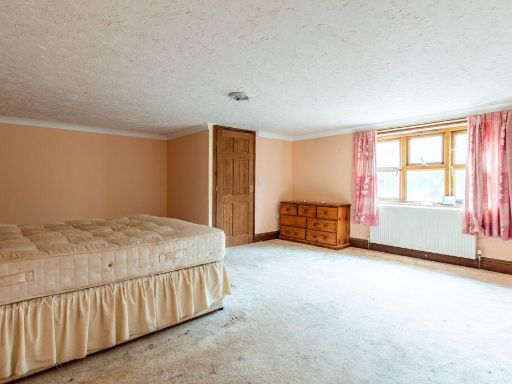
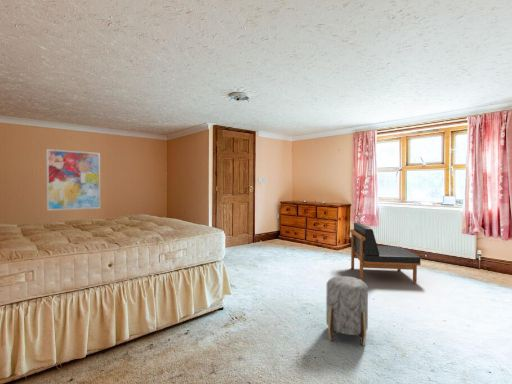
+ armless chair [349,222,422,284]
+ wall art [46,148,101,212]
+ stool [325,275,369,347]
